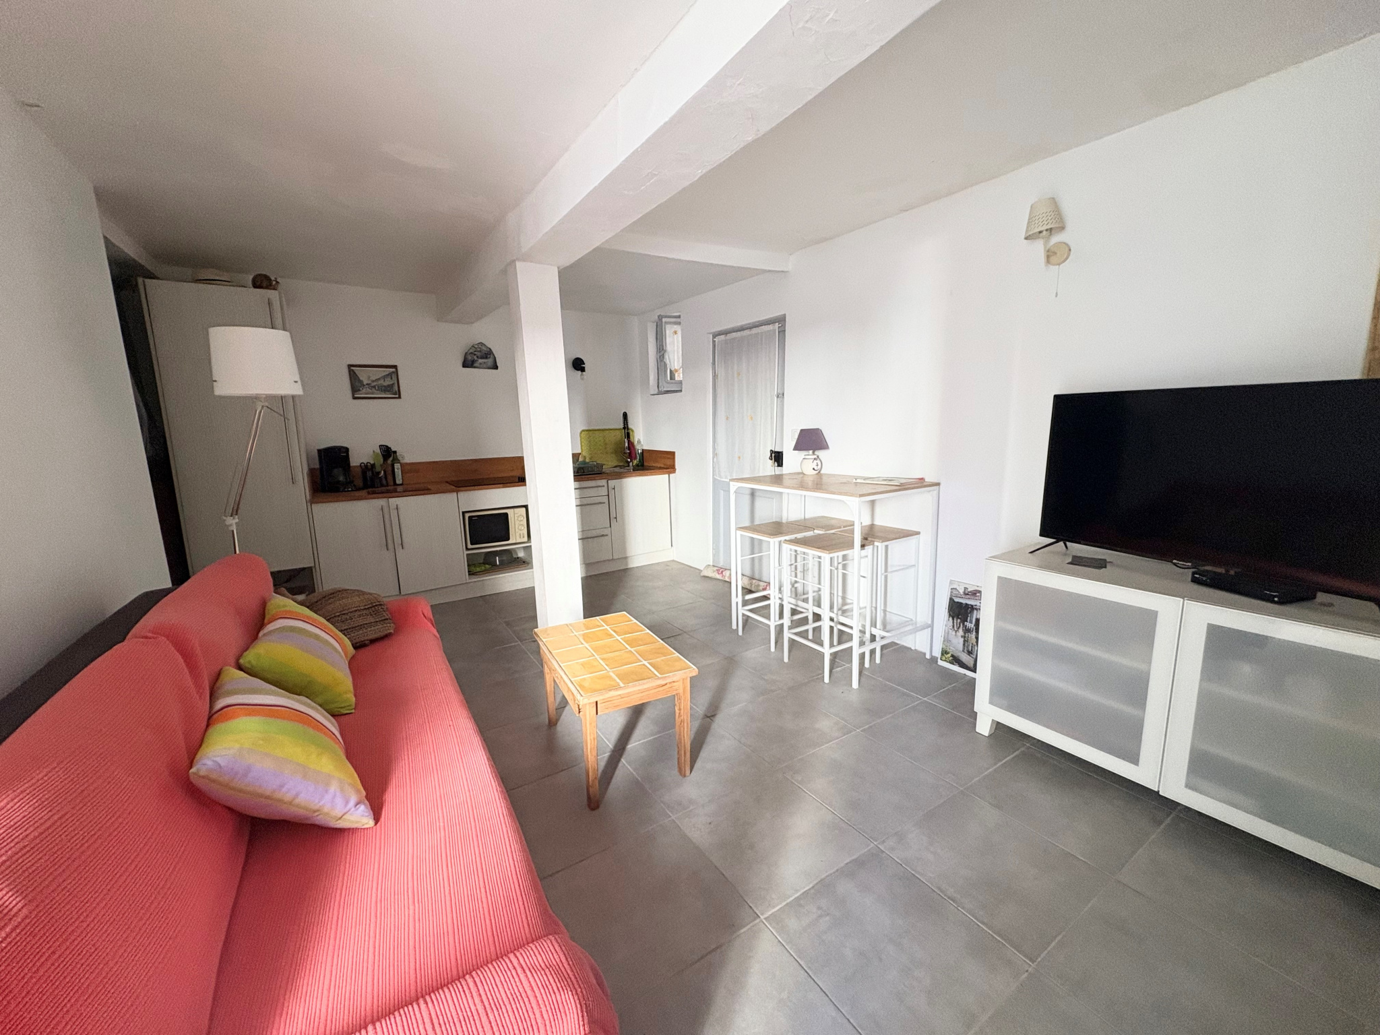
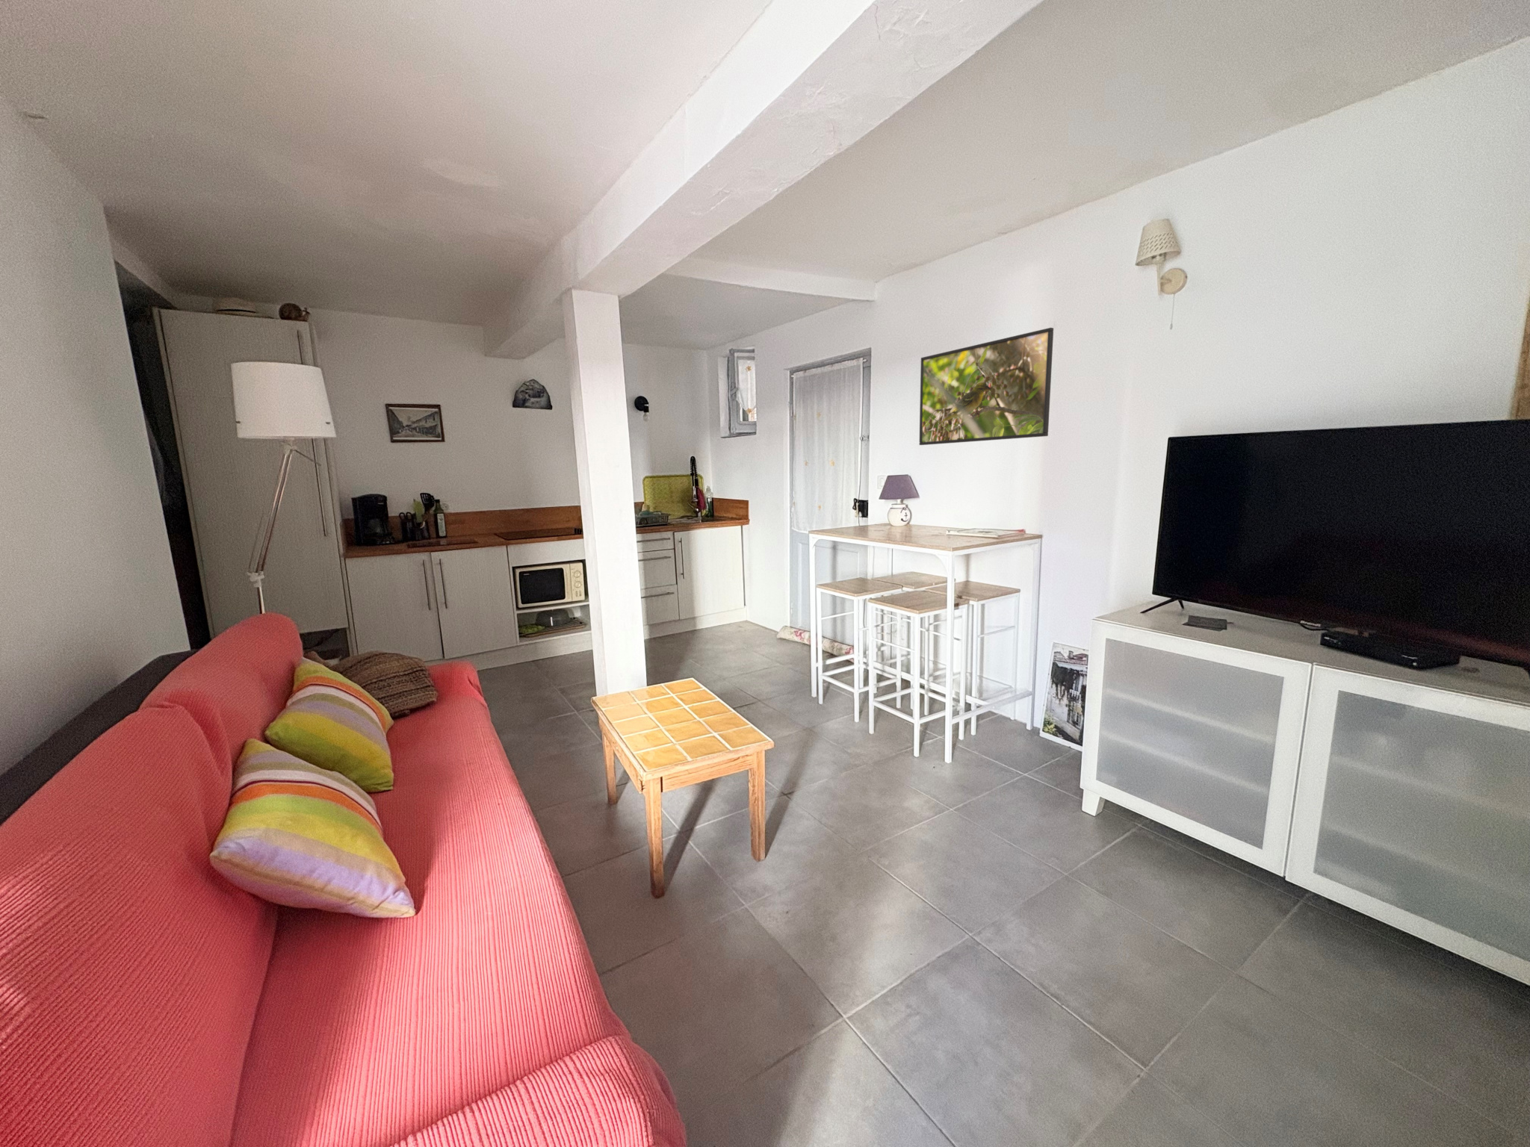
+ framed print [919,327,1054,446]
